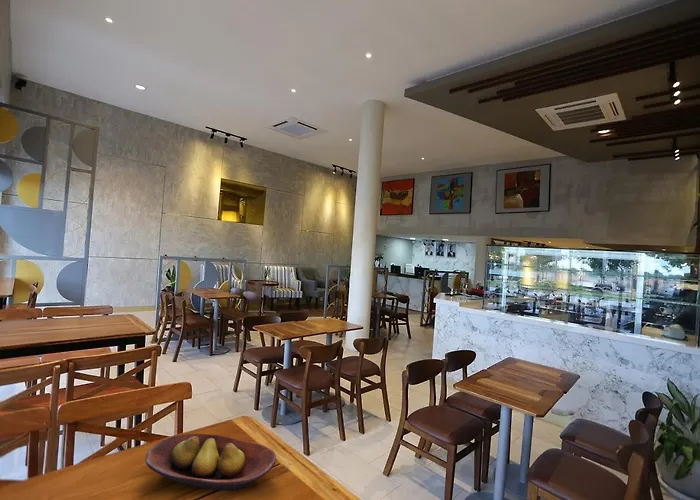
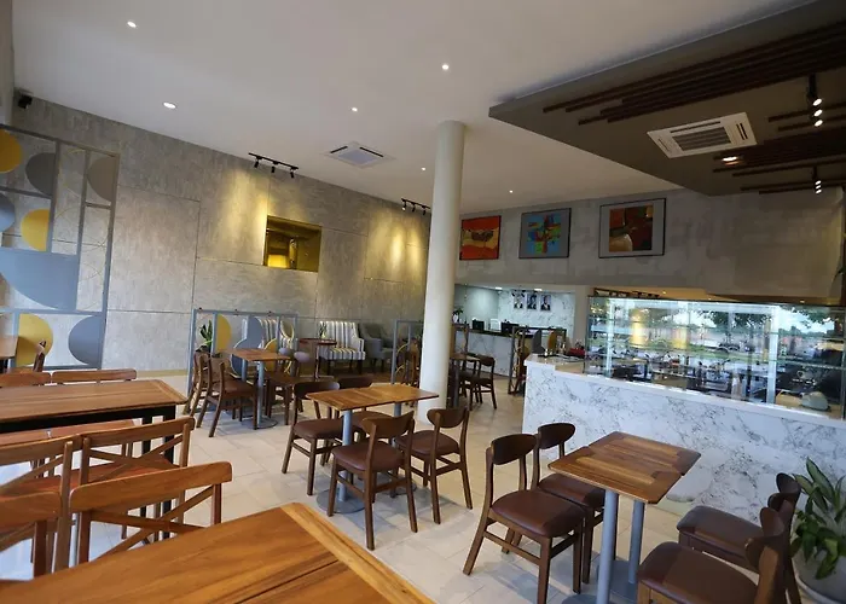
- fruit bowl [144,432,277,492]
